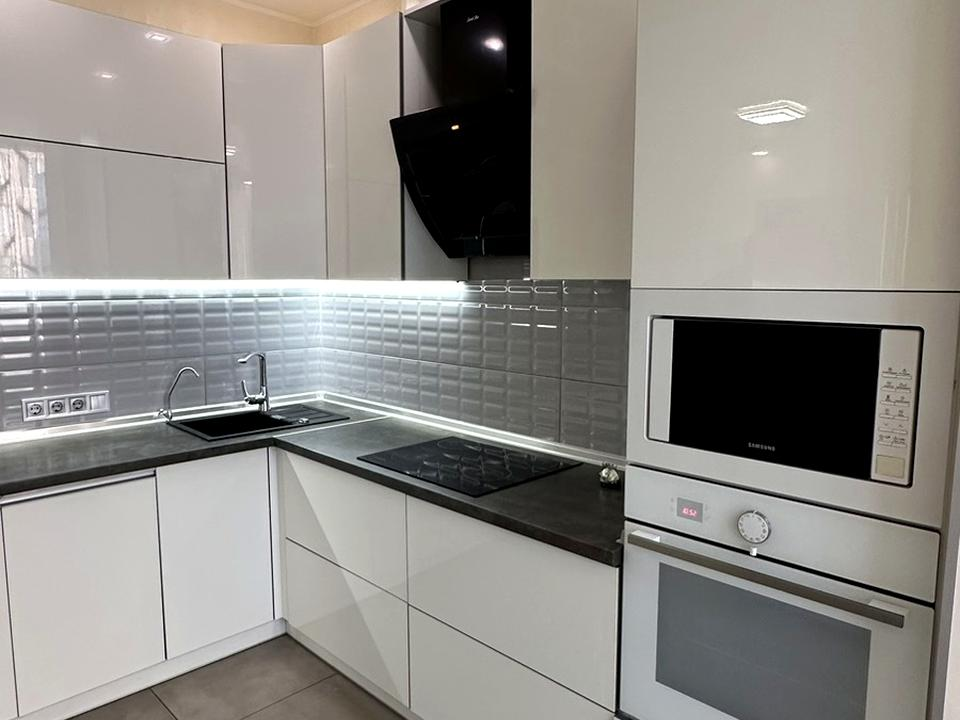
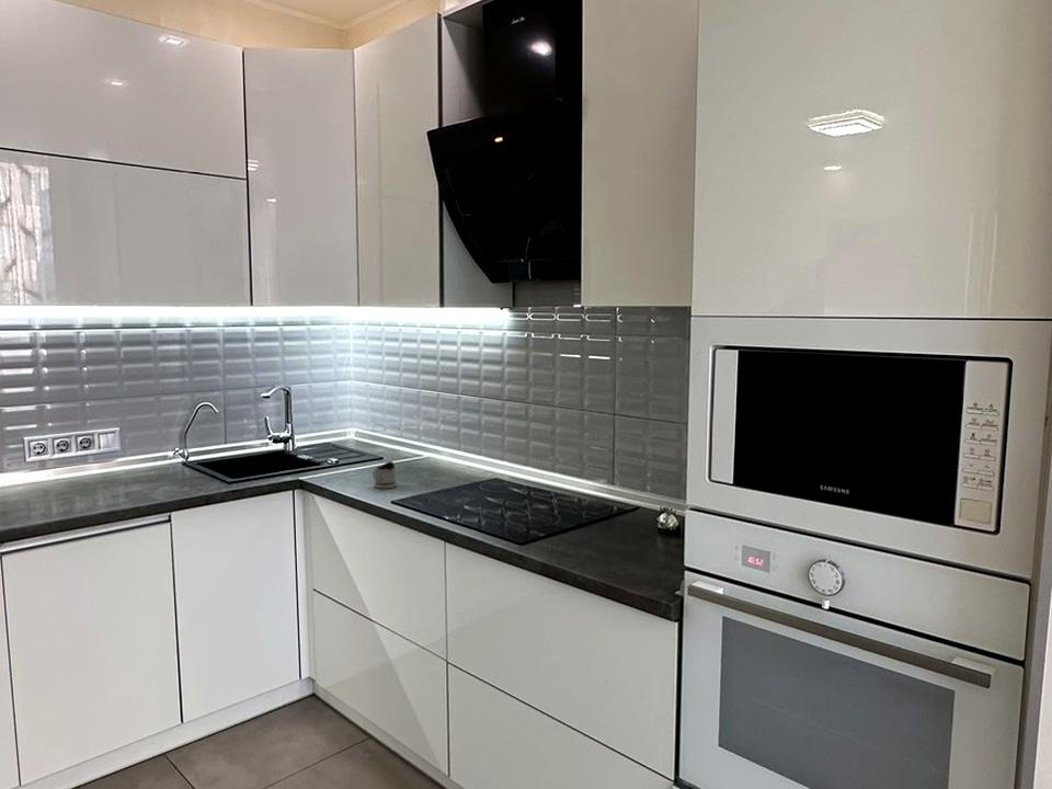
+ tea glass holder [371,460,398,489]
